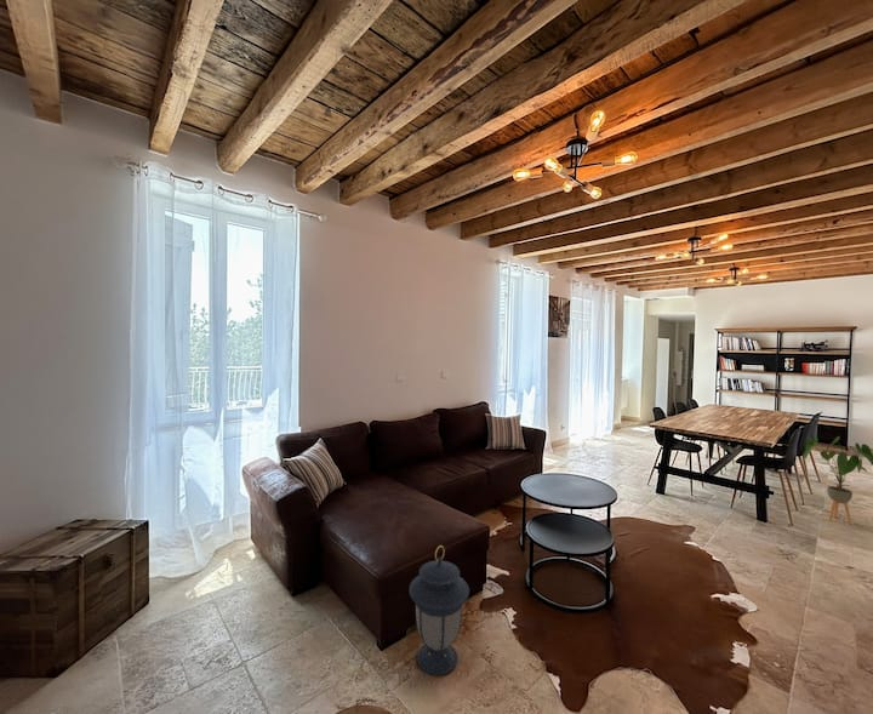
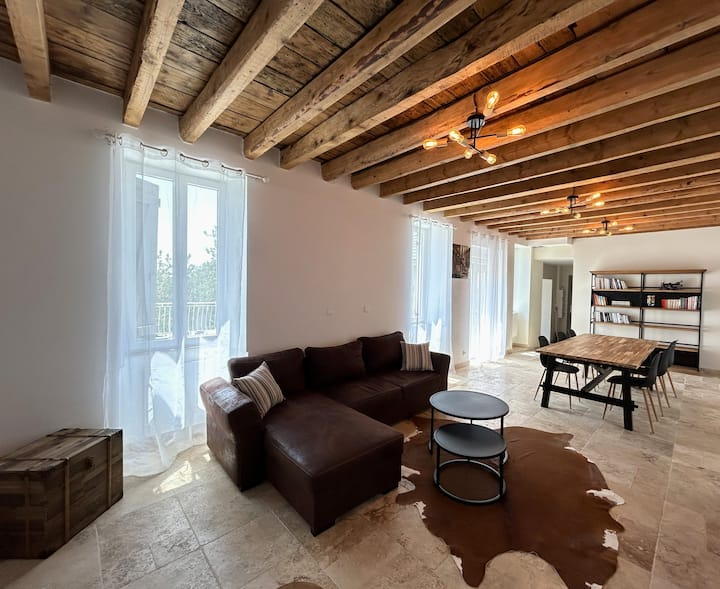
- lantern [407,544,470,676]
- house plant [803,435,873,525]
